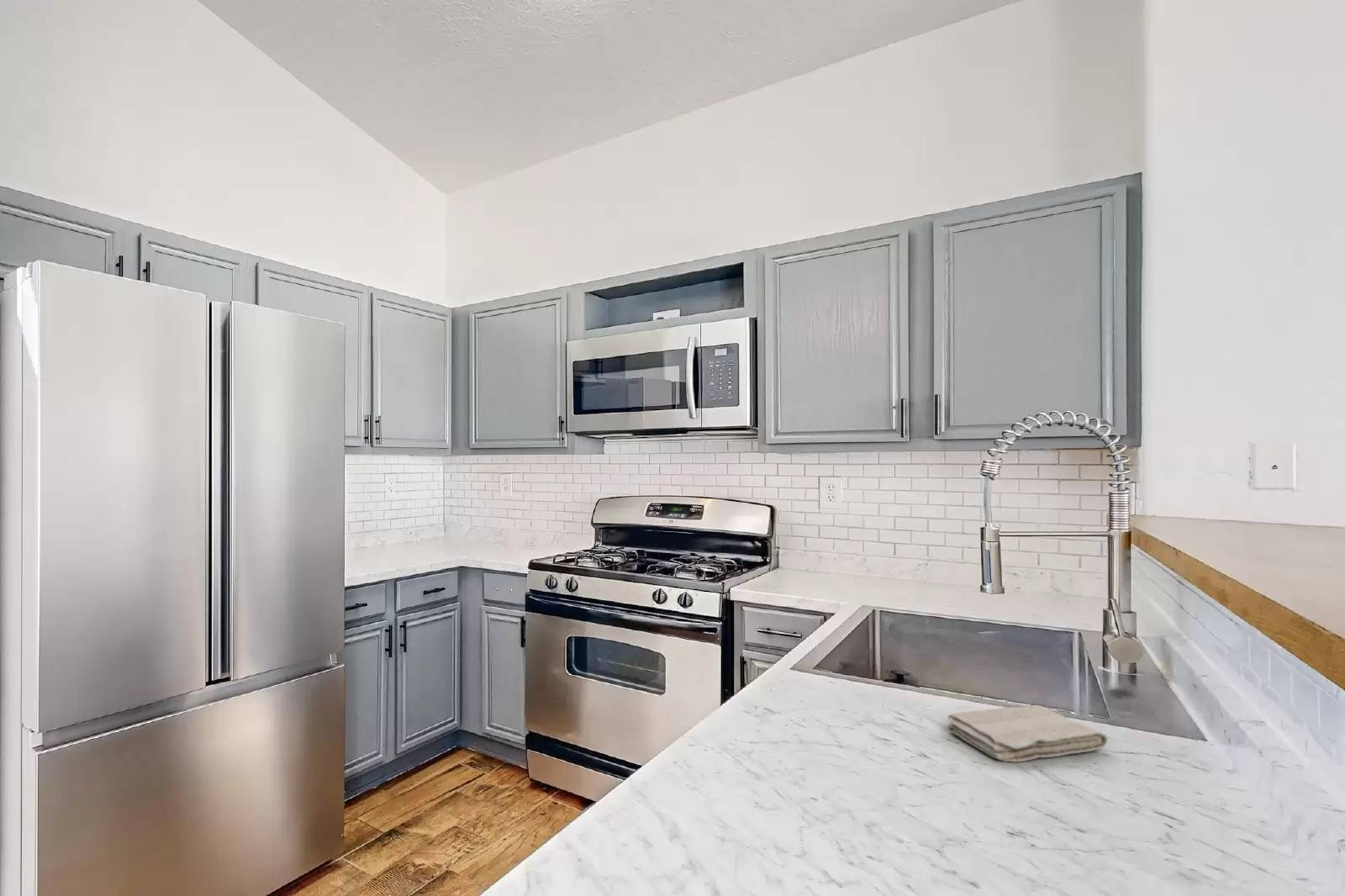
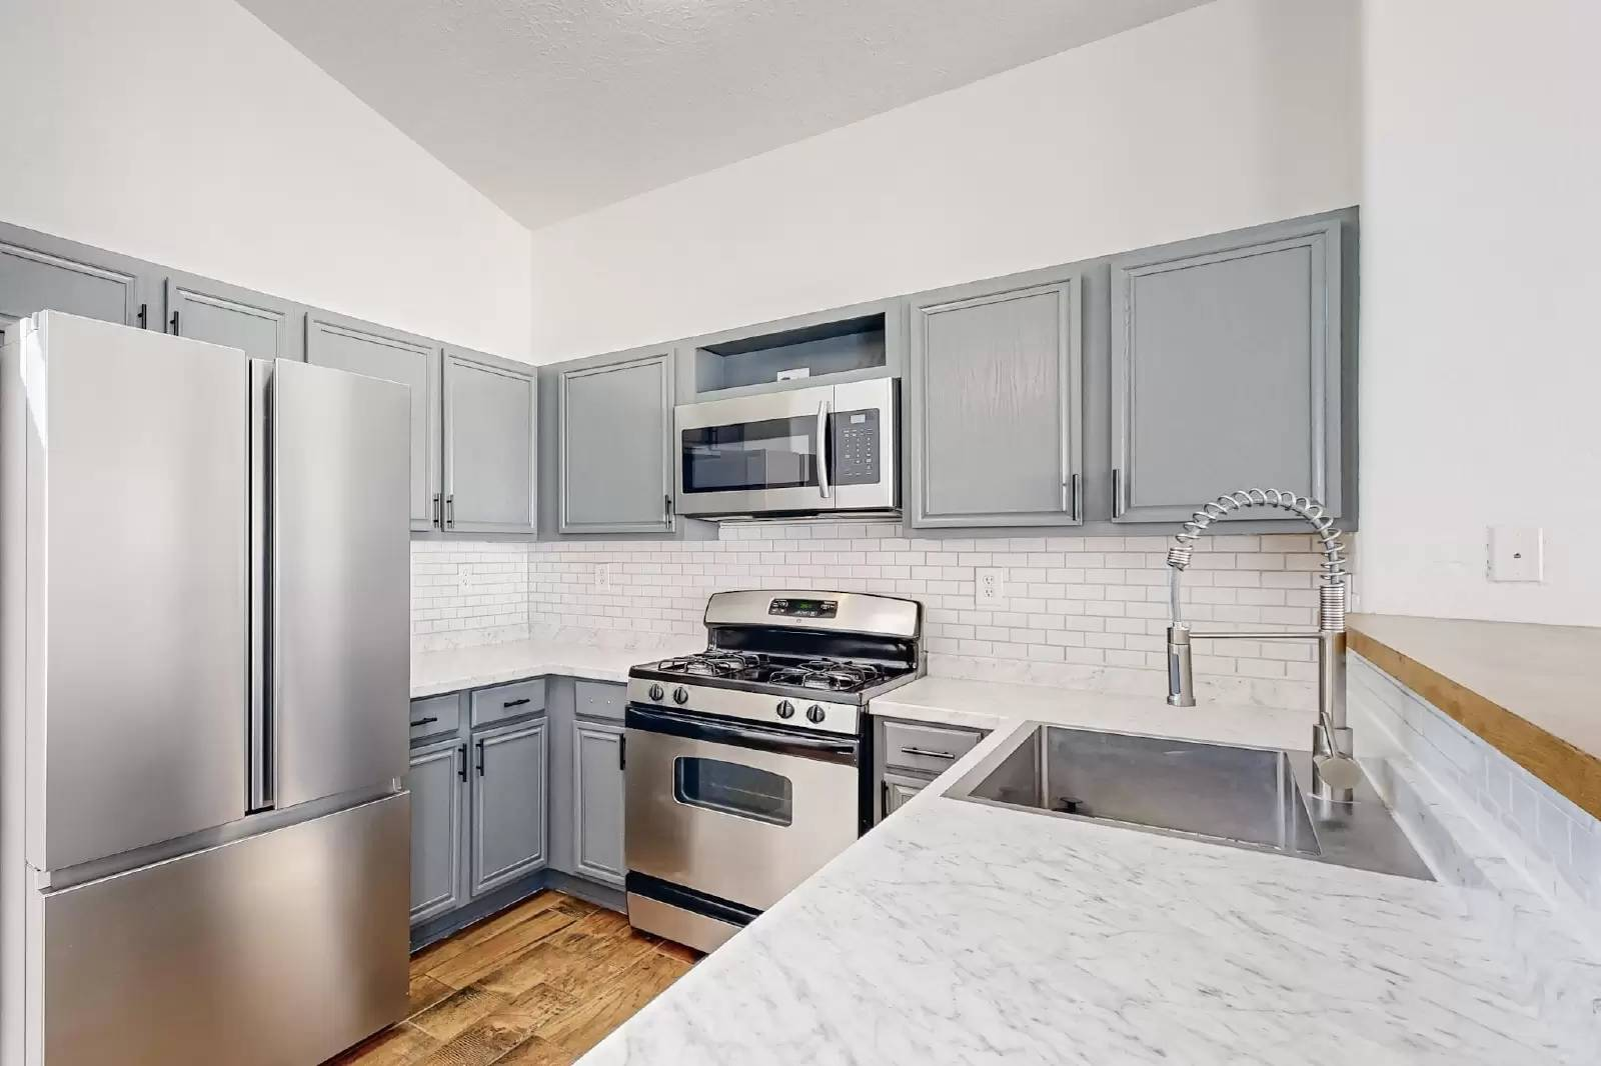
- washcloth [947,704,1109,763]
